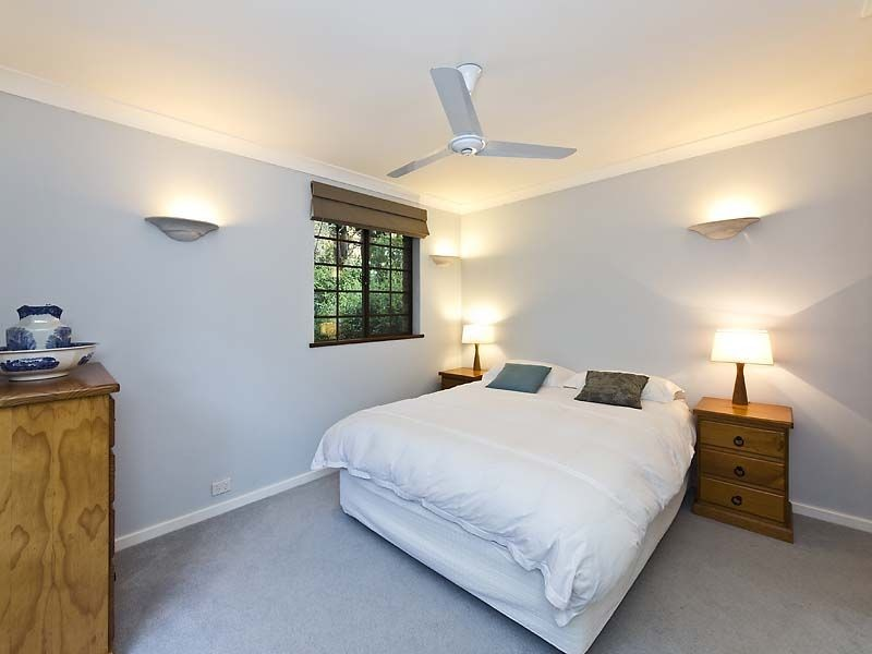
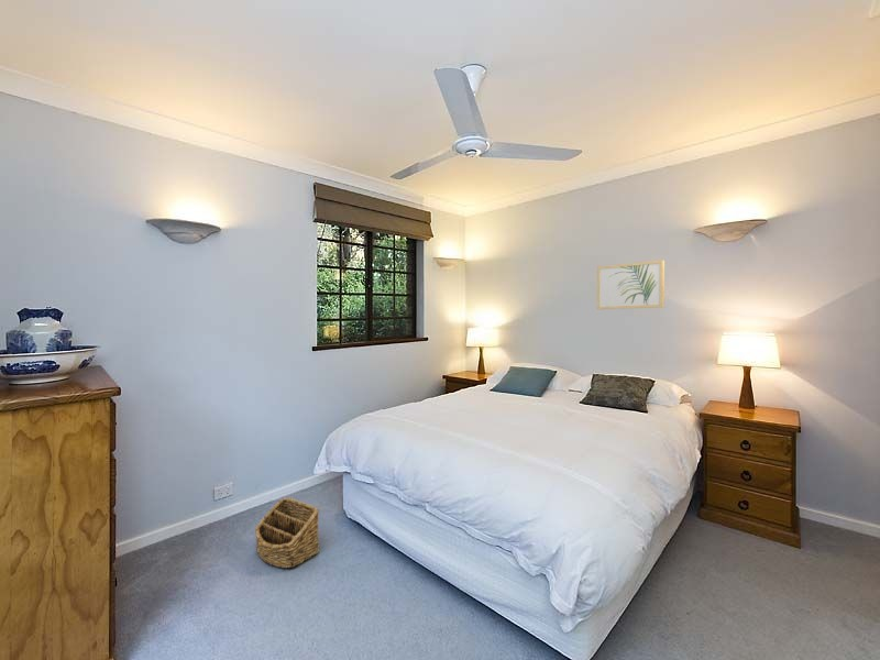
+ wall art [596,258,666,310]
+ basket [254,496,320,569]
